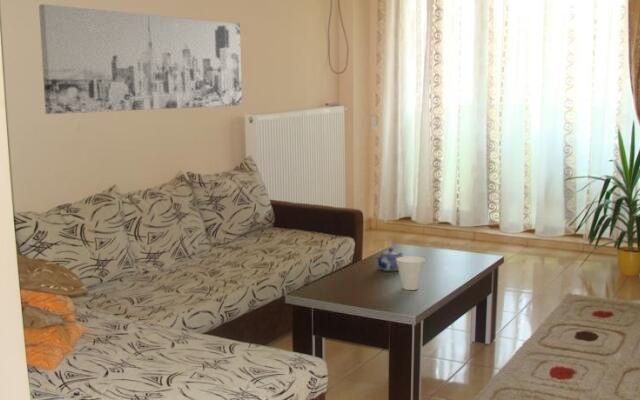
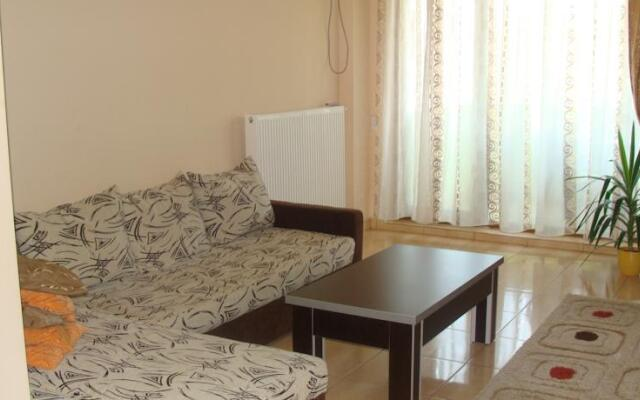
- teapot [376,247,404,272]
- wall art [38,3,243,115]
- cup [396,255,426,291]
